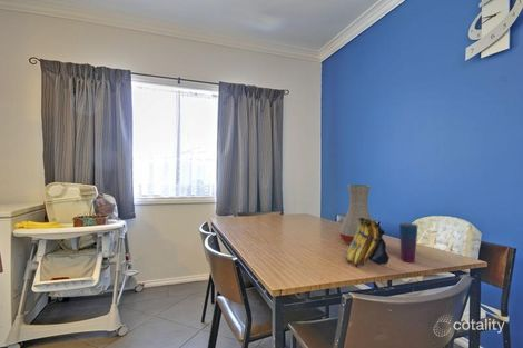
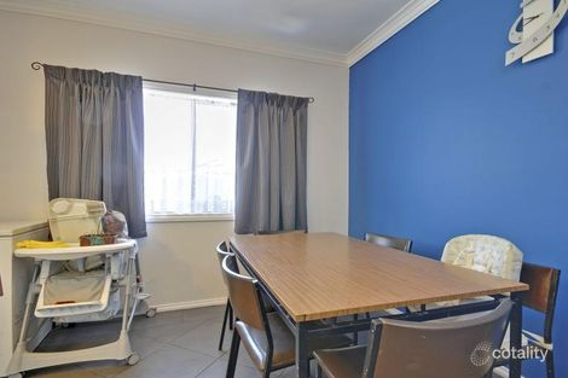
- cup [398,222,420,264]
- banana [345,218,391,268]
- vase [338,183,373,246]
